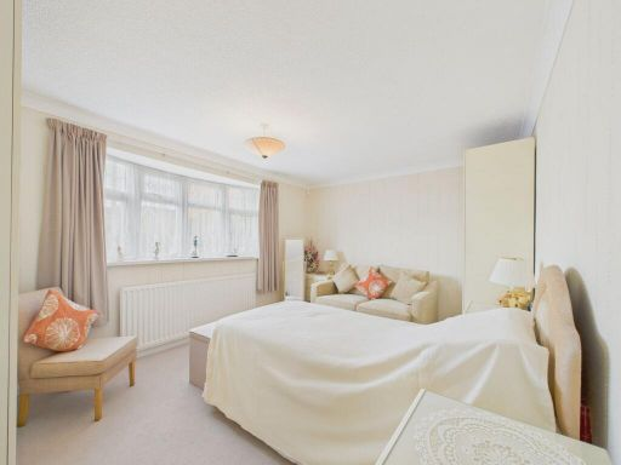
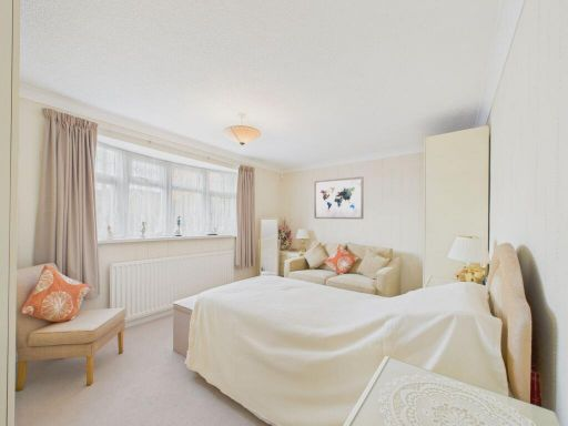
+ wall art [313,175,364,220]
